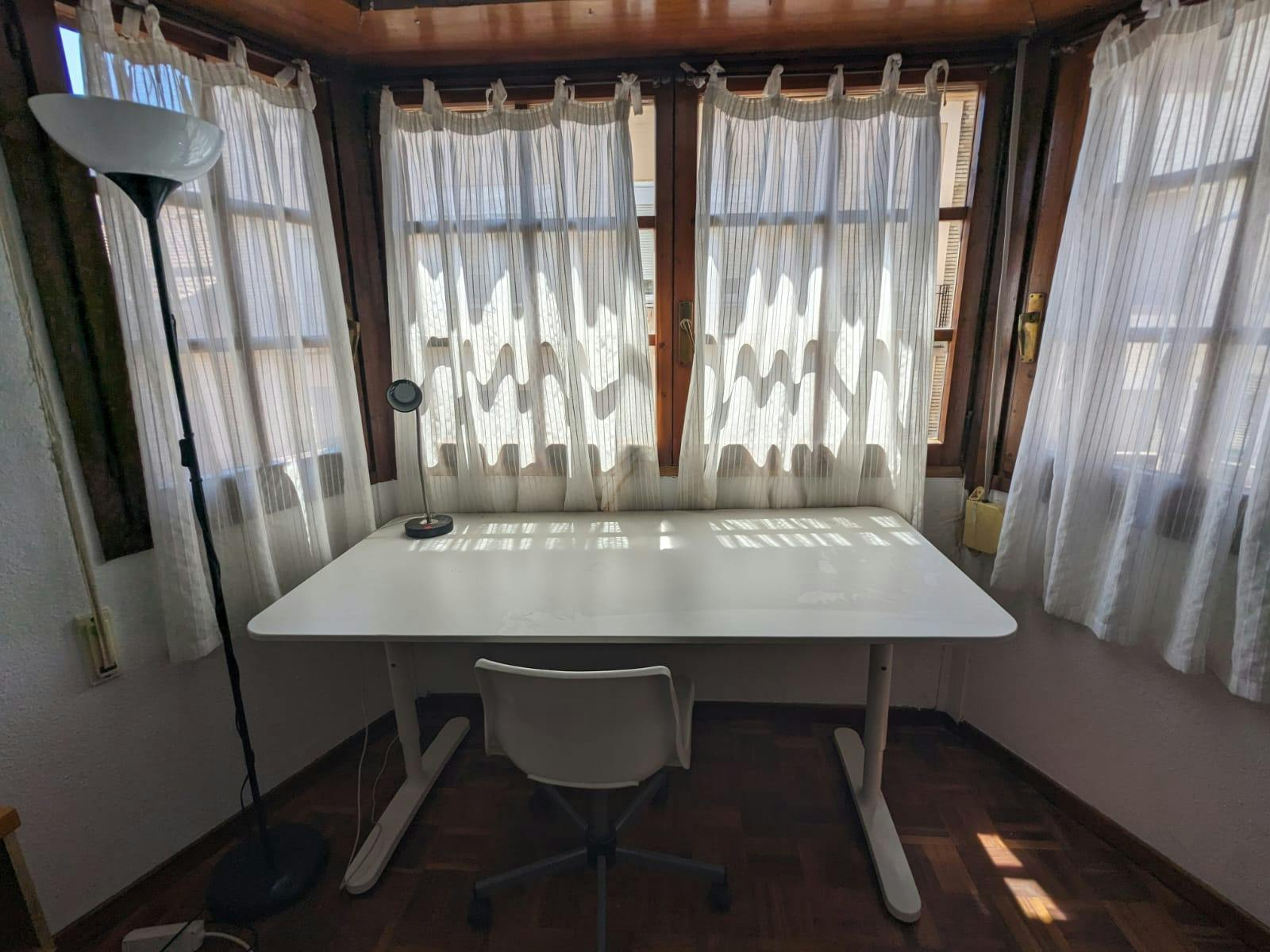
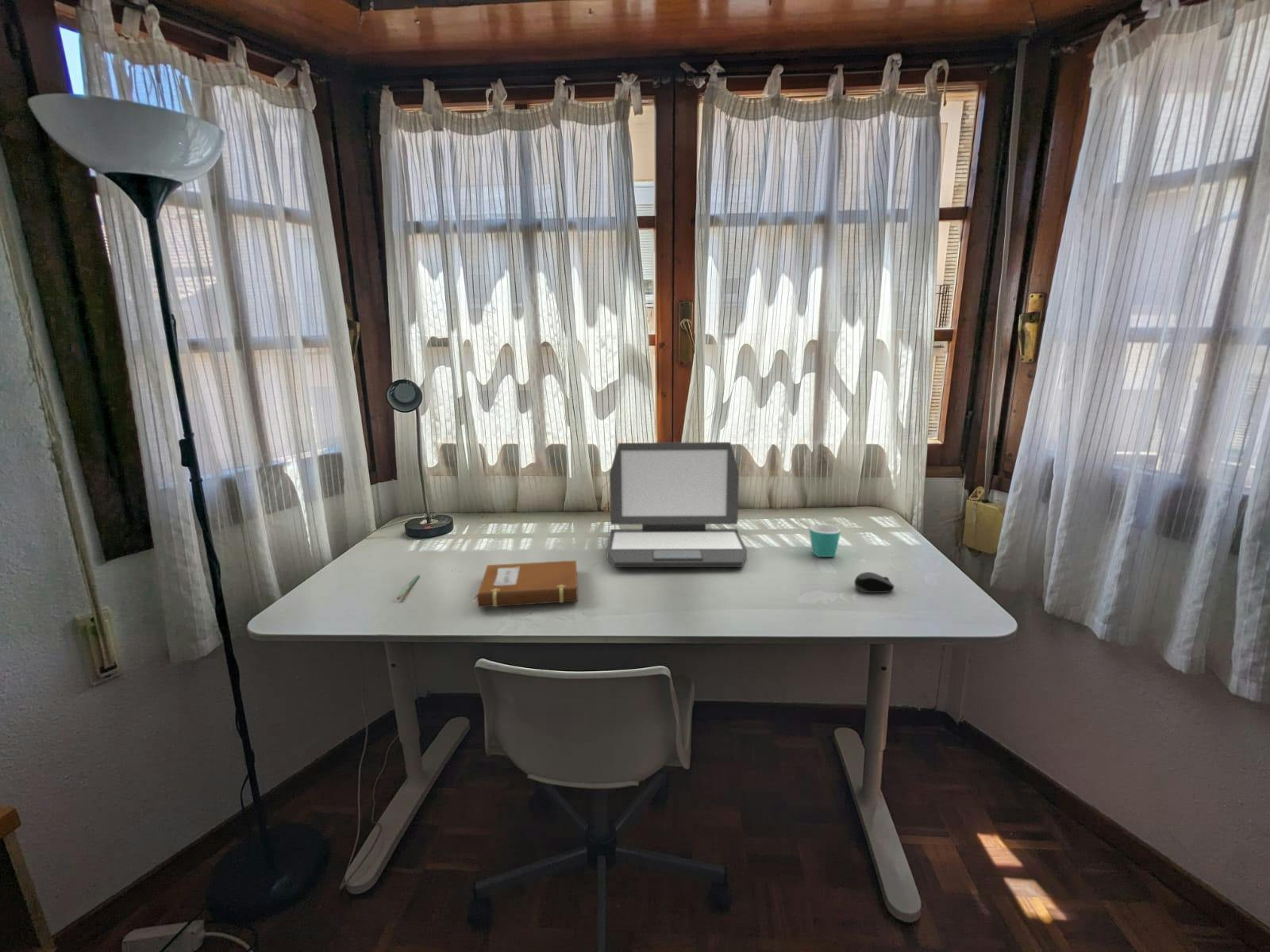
+ mug [809,523,841,558]
+ laptop [606,441,748,568]
+ pen [396,574,421,601]
+ computer mouse [853,571,895,593]
+ notebook [474,560,579,608]
